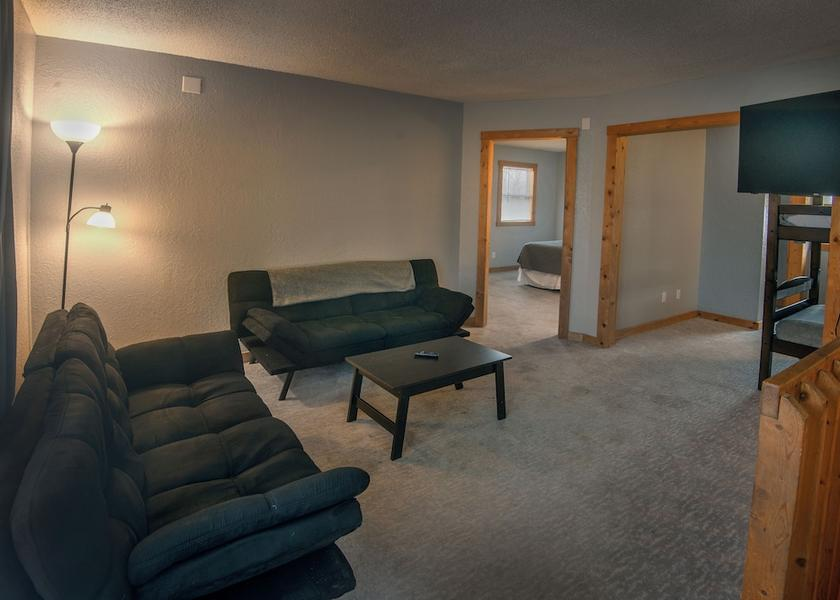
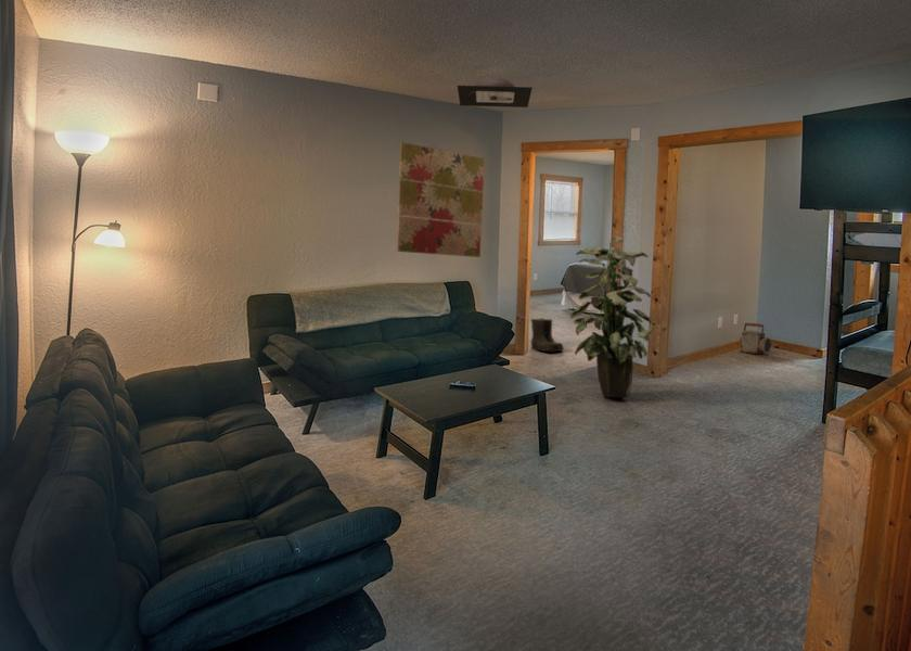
+ lantern [739,322,772,355]
+ ceiling light [457,76,534,108]
+ indoor plant [569,237,657,398]
+ boots [530,317,565,353]
+ wall art [396,141,486,258]
